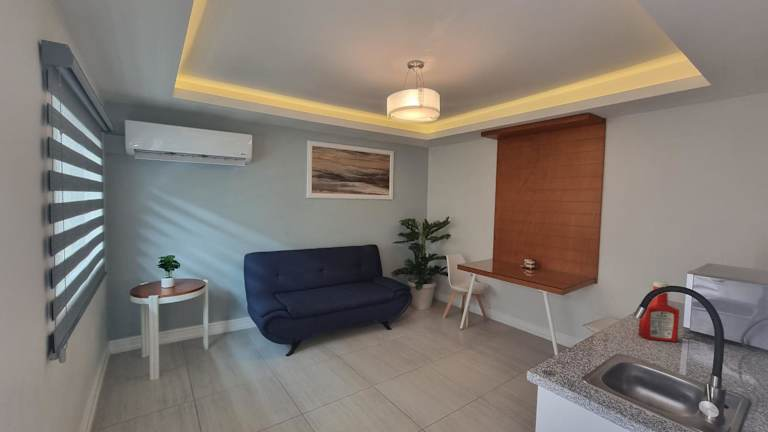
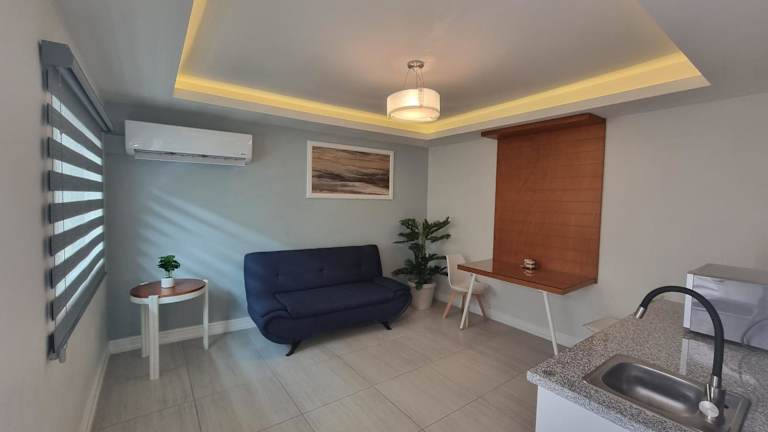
- soap bottle [637,281,680,343]
